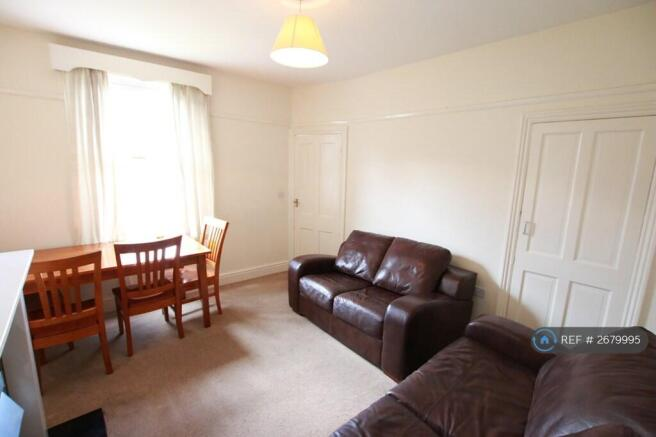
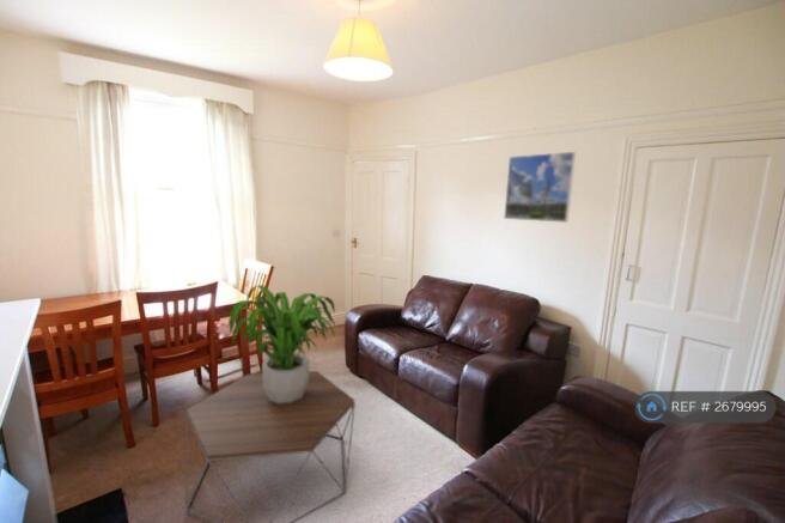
+ potted plant [226,284,336,403]
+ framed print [503,151,577,224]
+ coffee table [184,370,357,523]
